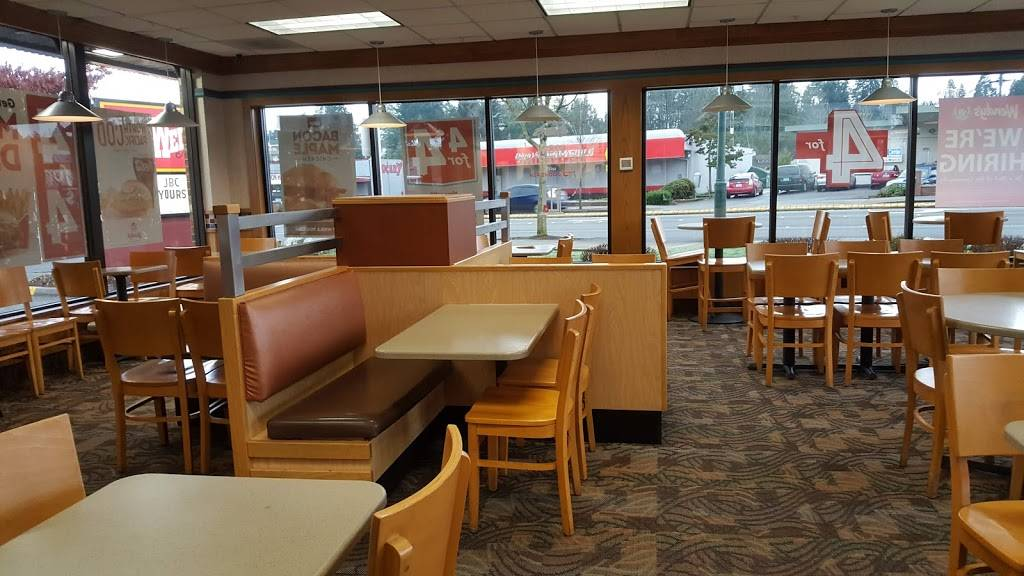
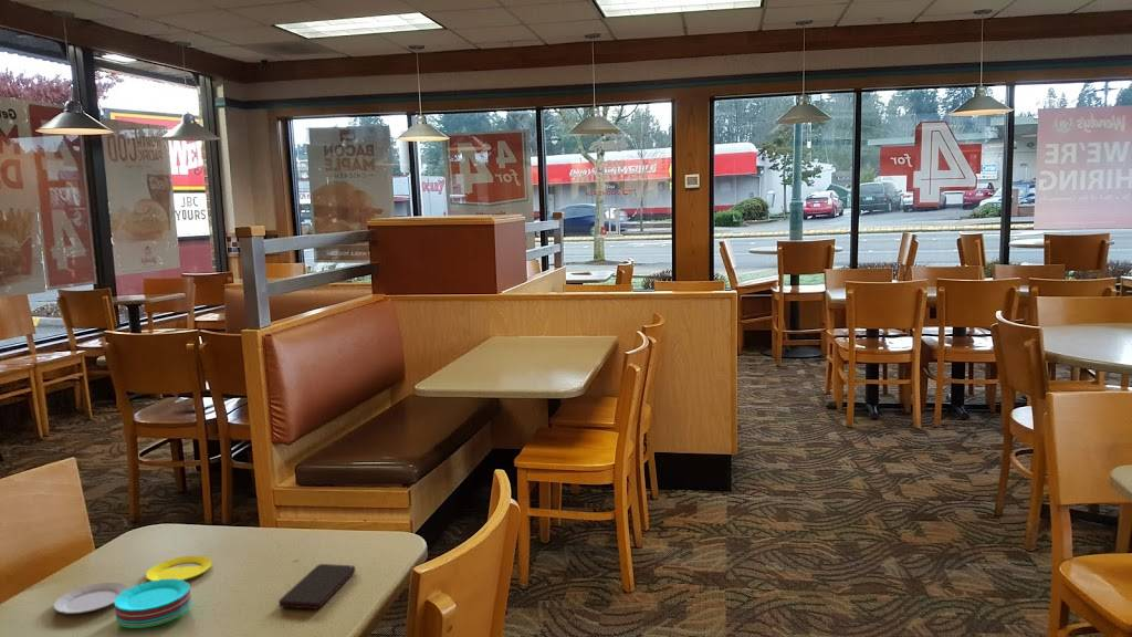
+ plate [53,555,213,629]
+ smartphone [277,563,356,610]
